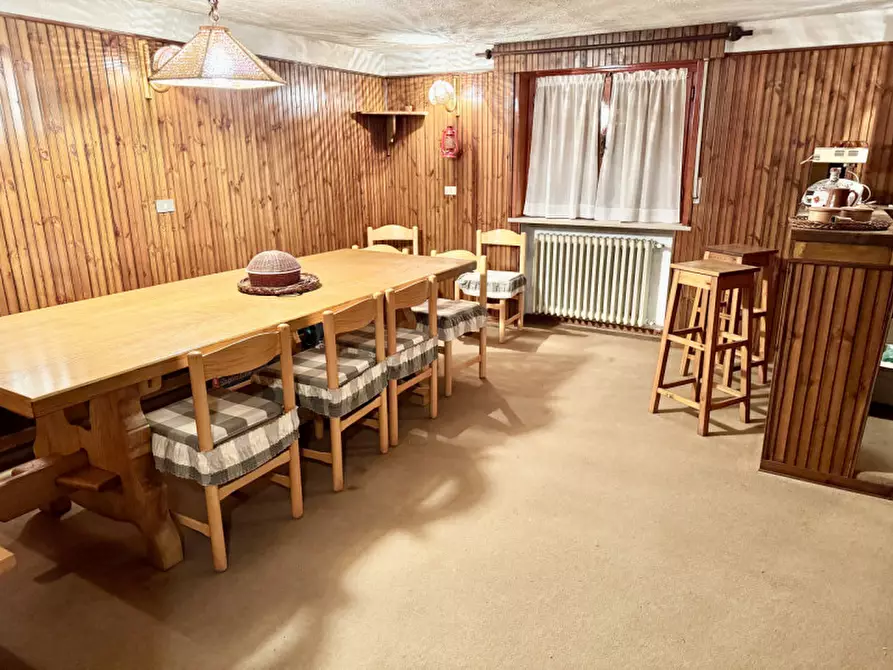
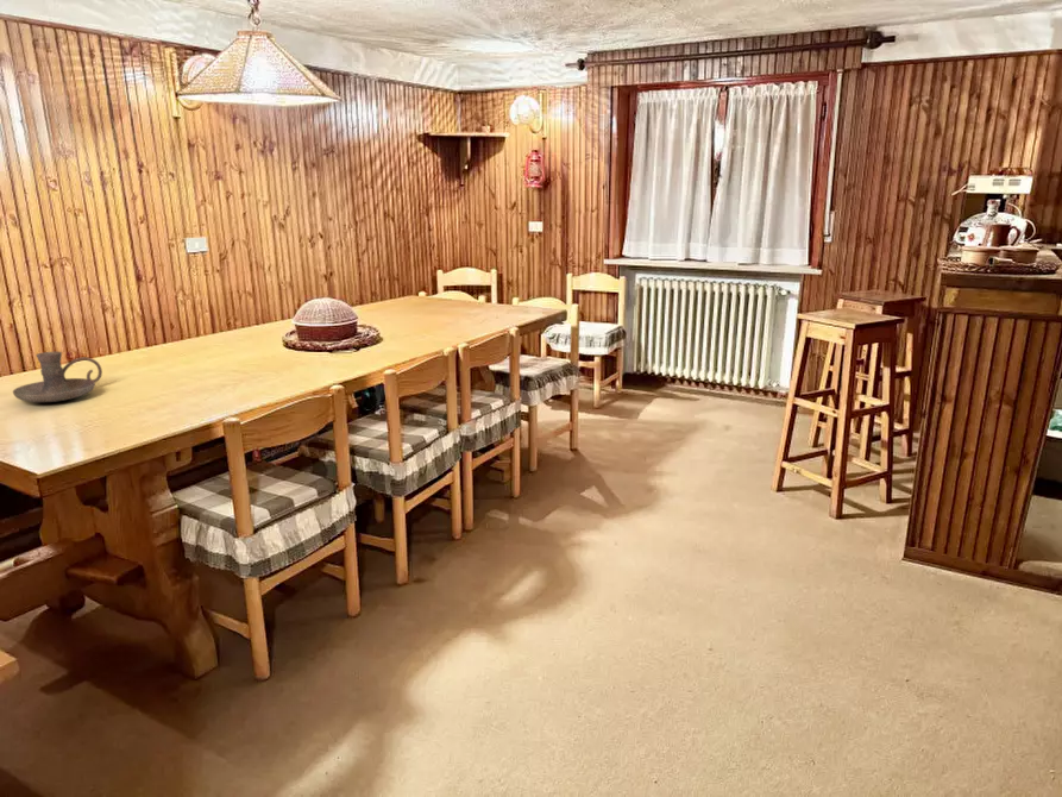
+ candle holder [12,351,103,403]
